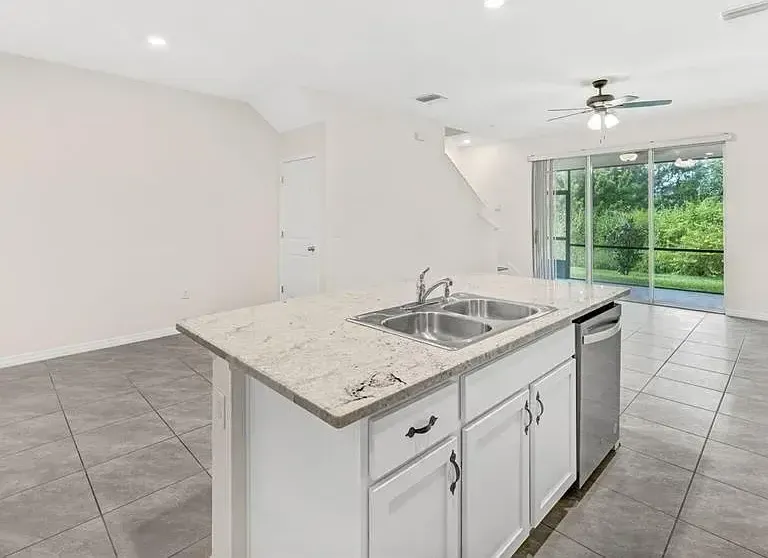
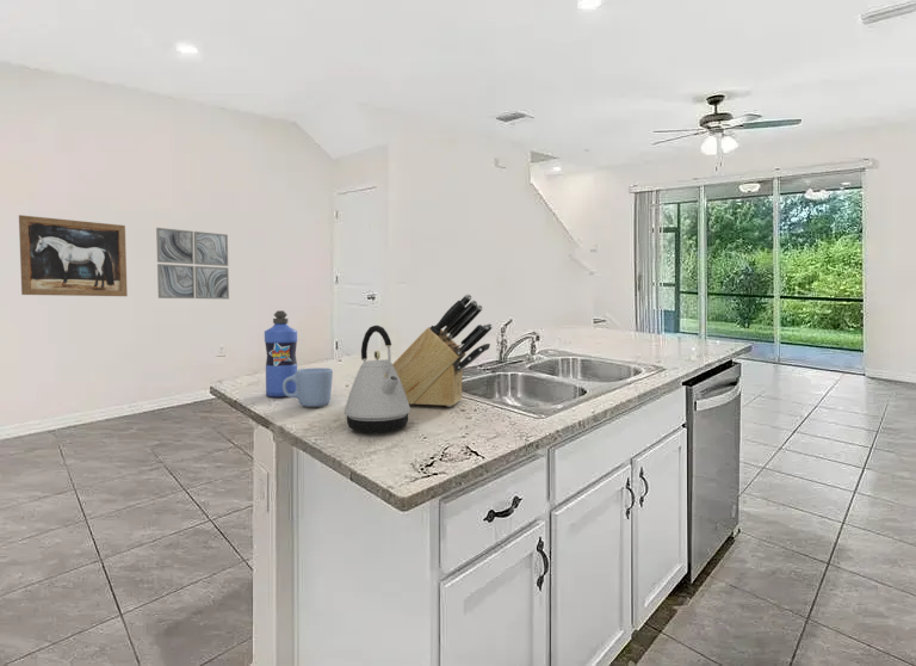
+ knife block [392,294,494,408]
+ mug [283,366,334,408]
+ wall art [18,214,129,297]
+ water bottle [264,309,298,397]
+ wall art [155,227,230,301]
+ kettle [344,325,411,434]
